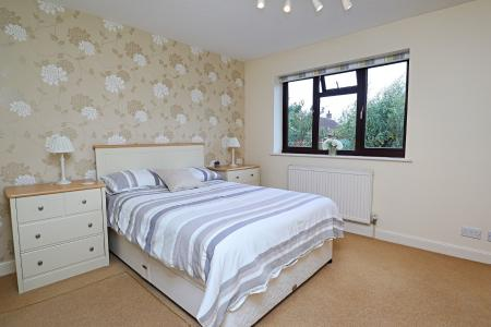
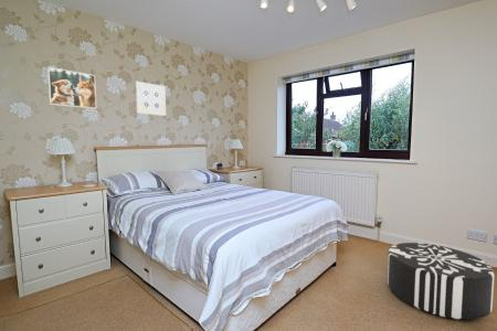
+ wall art [135,81,167,117]
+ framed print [46,66,97,109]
+ pouf [387,242,496,321]
